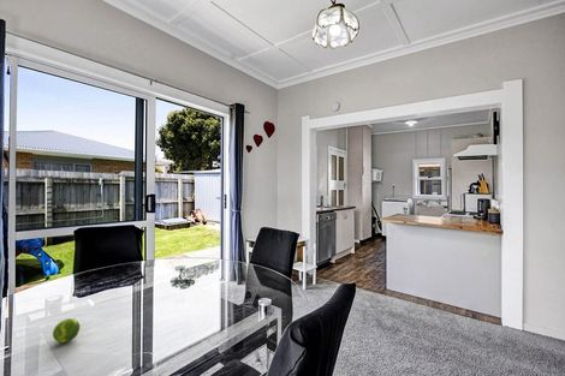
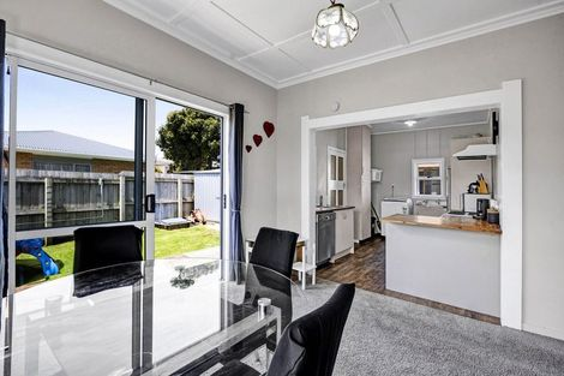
- fruit [52,317,82,344]
